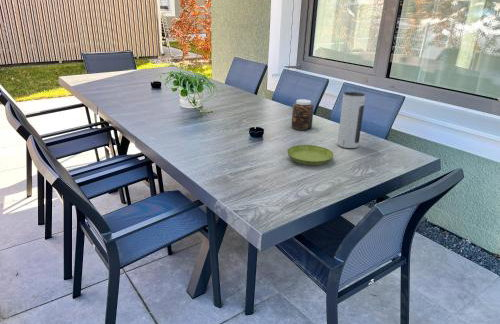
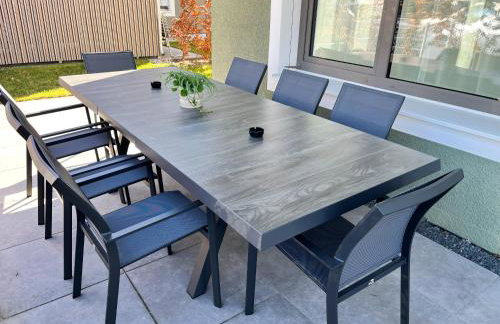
- saucer [286,144,335,166]
- jar [290,98,314,131]
- speaker [337,91,367,149]
